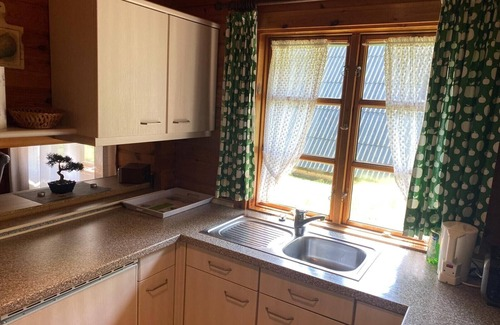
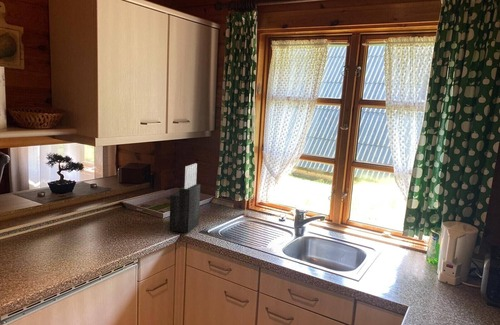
+ knife block [168,162,201,234]
